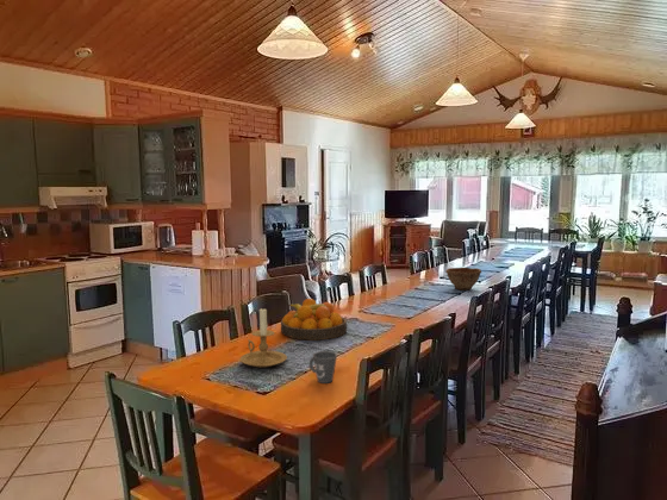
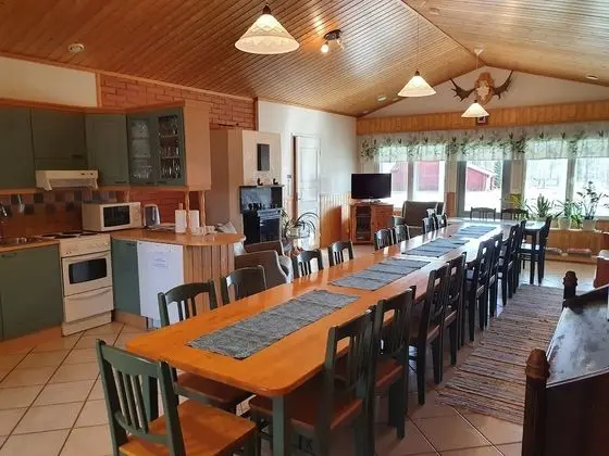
- bowl [444,267,482,292]
- mug [308,350,338,385]
- candle holder [239,307,288,369]
- fruit bowl [280,298,348,342]
